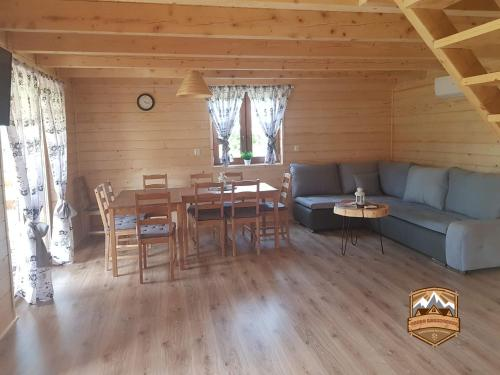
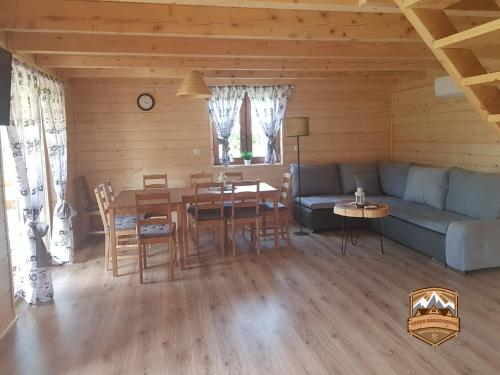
+ floor lamp [285,116,310,236]
